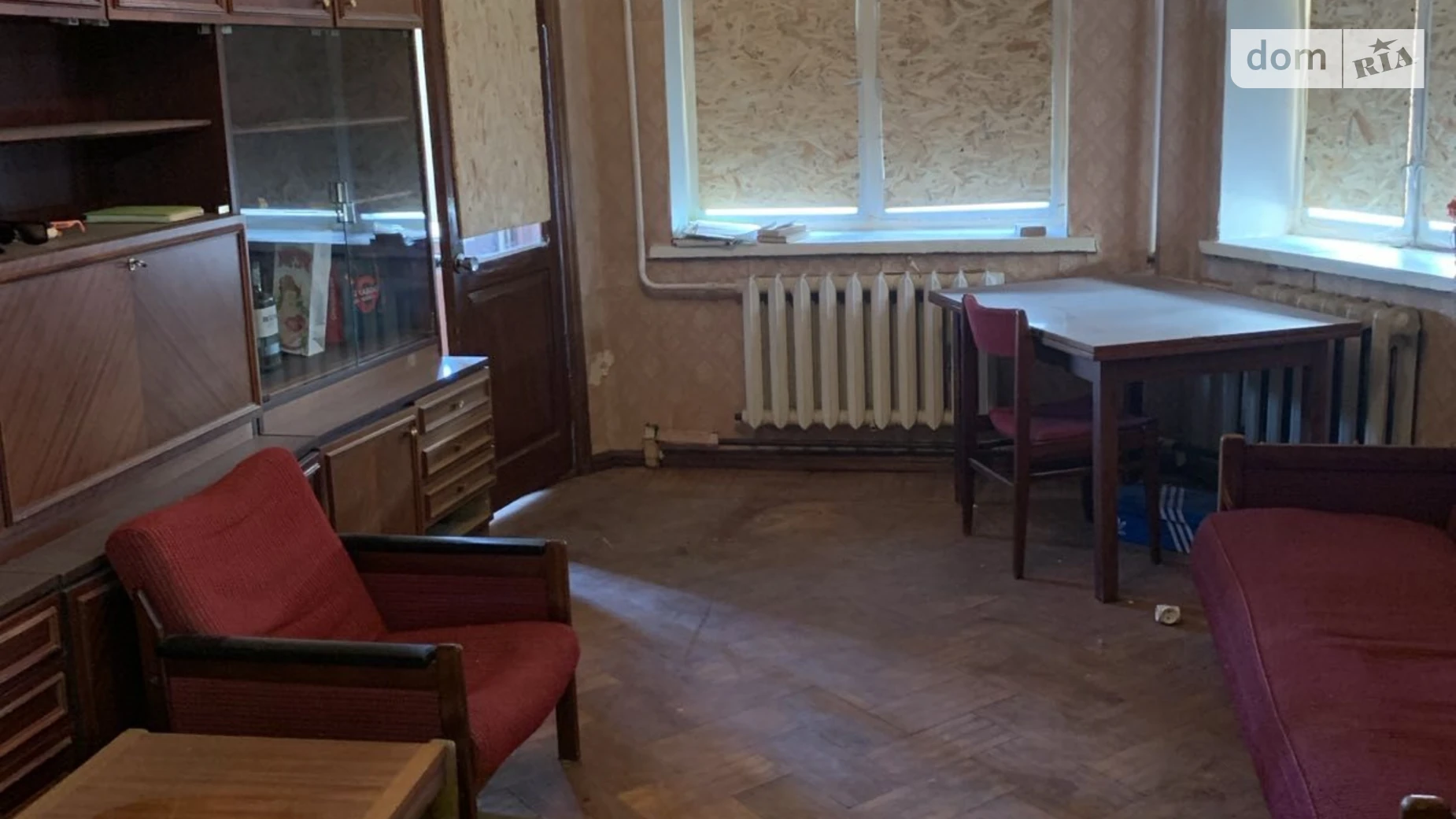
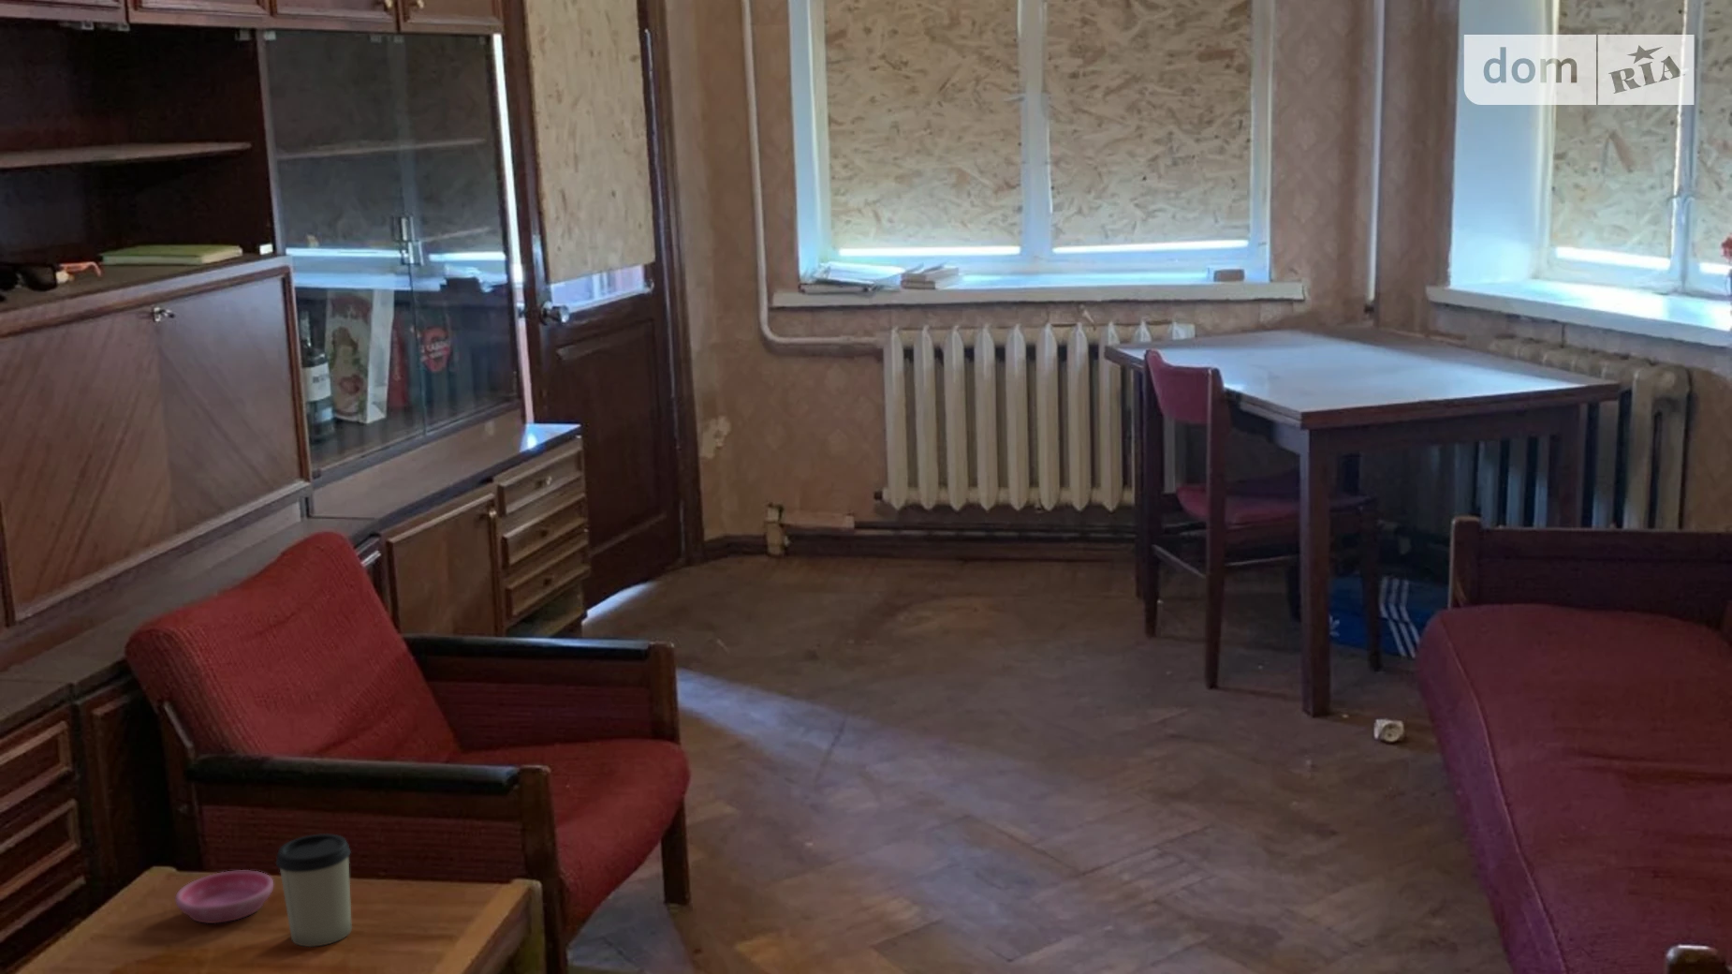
+ saucer [174,871,275,924]
+ cup [275,832,353,948]
